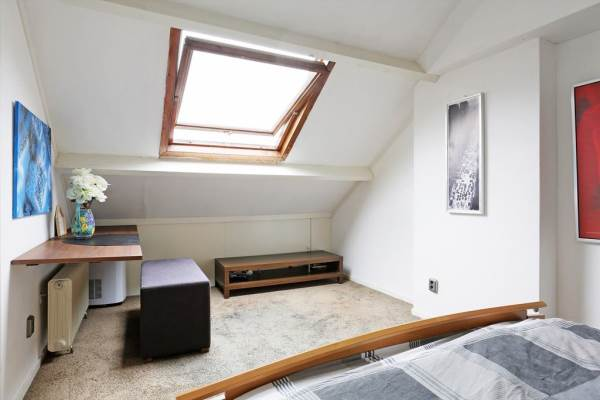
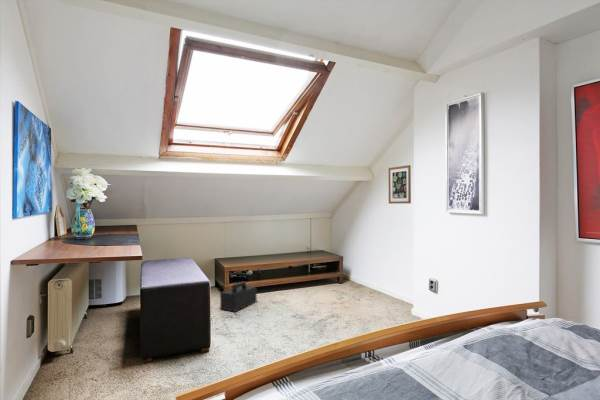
+ speaker [219,281,258,313]
+ wall art [387,164,412,205]
